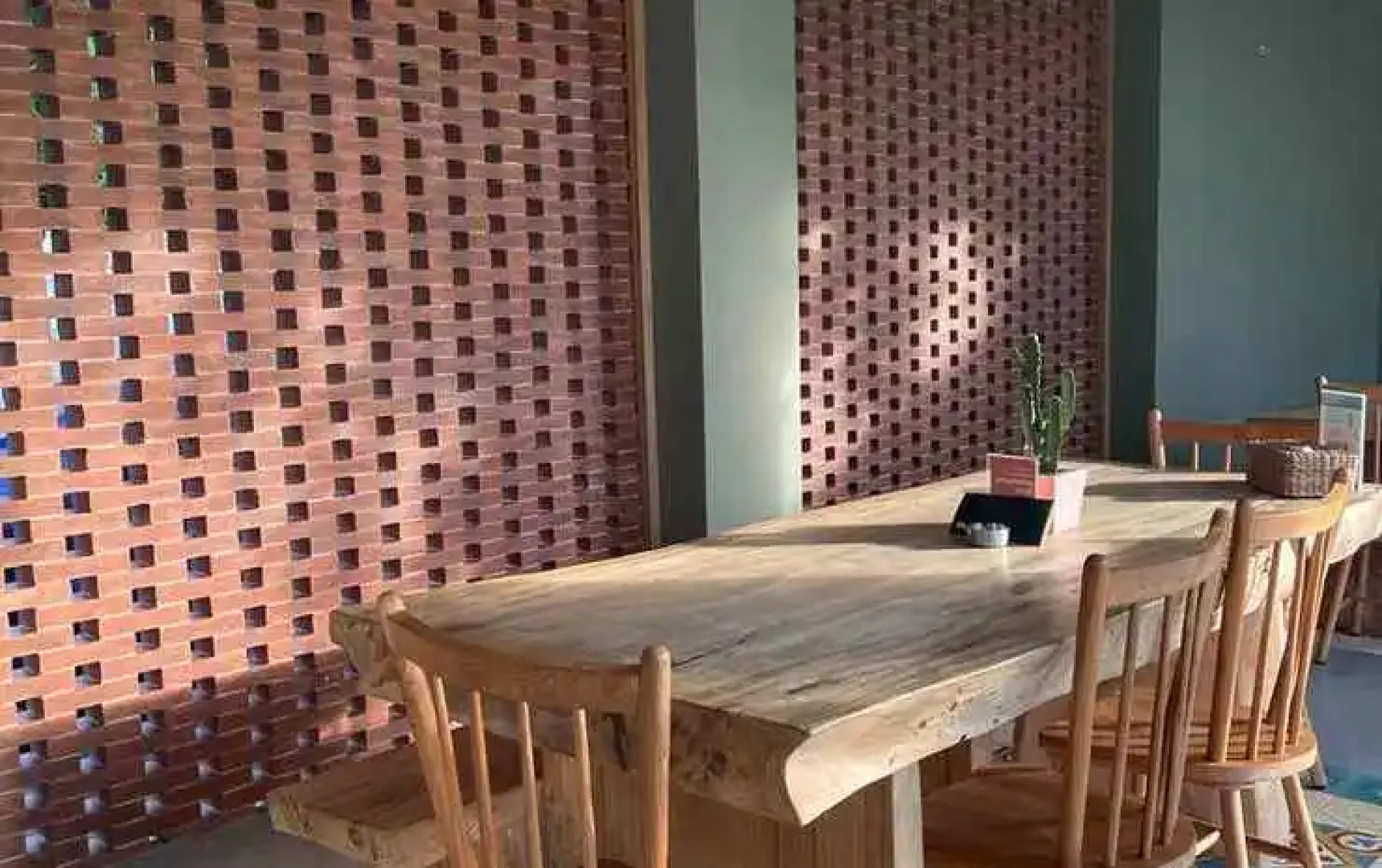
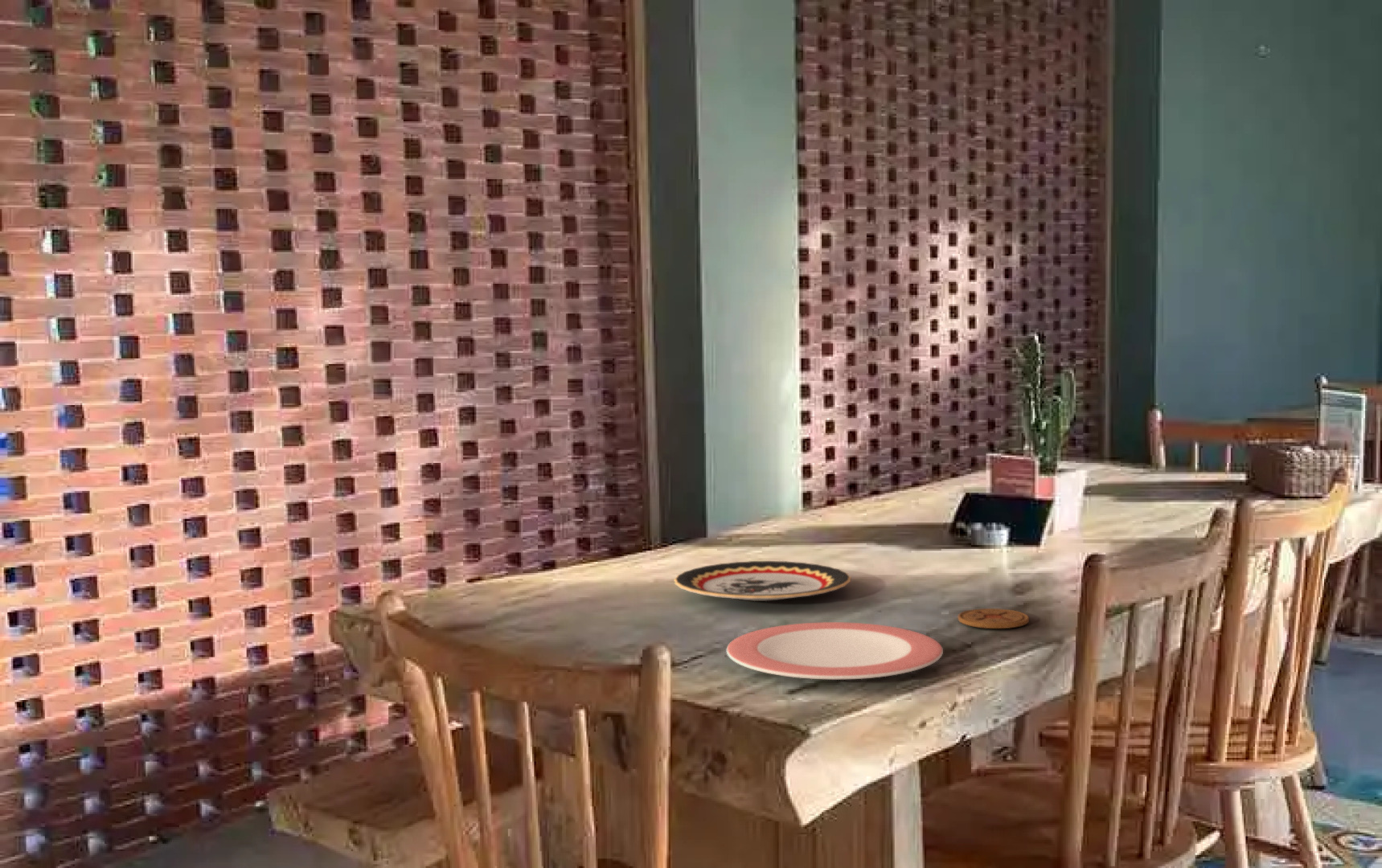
+ coaster [958,608,1030,629]
+ plate [726,621,944,680]
+ plate [673,560,852,602]
